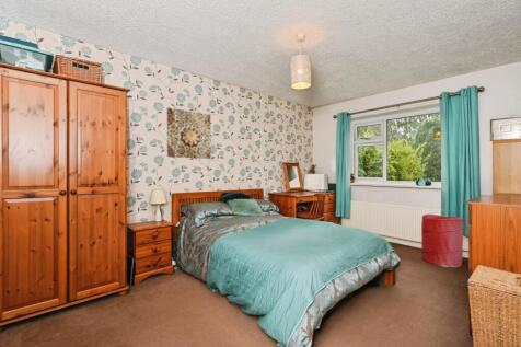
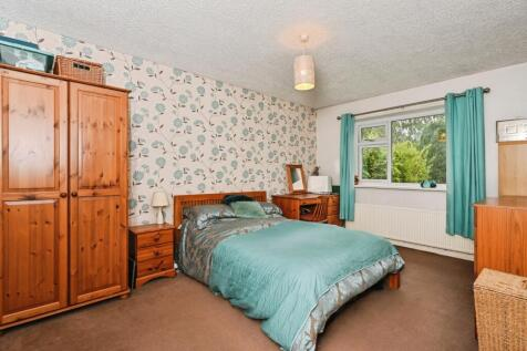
- wall art [166,107,212,160]
- laundry hamper [420,213,464,268]
